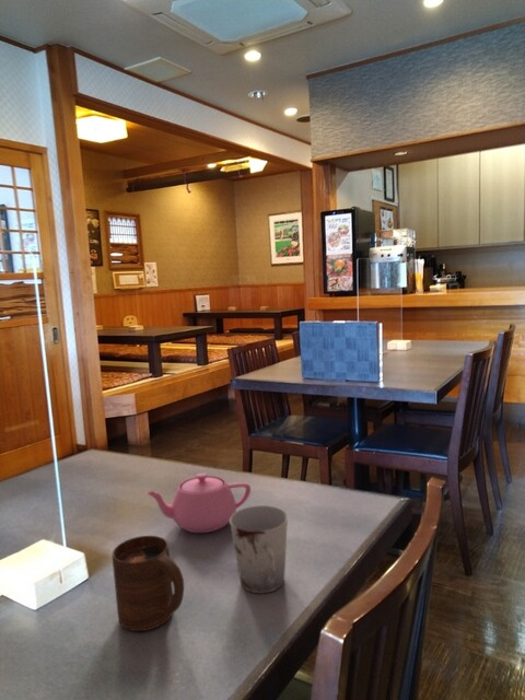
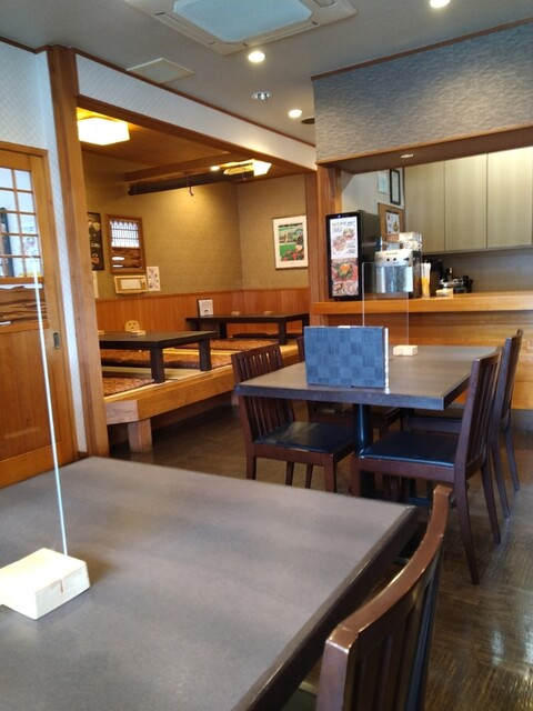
- cup [229,504,289,594]
- teapot [144,472,252,534]
- cup [112,535,185,632]
